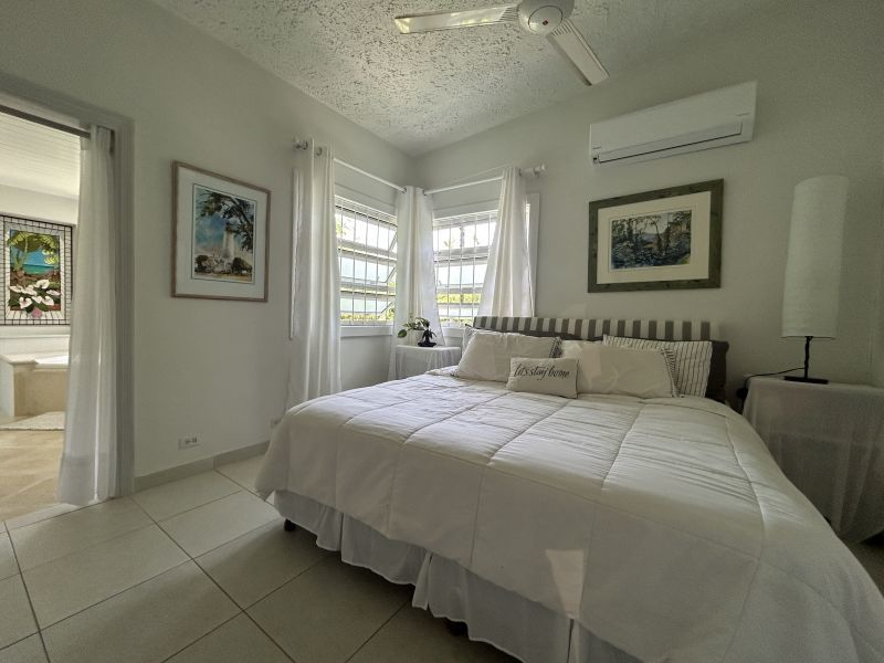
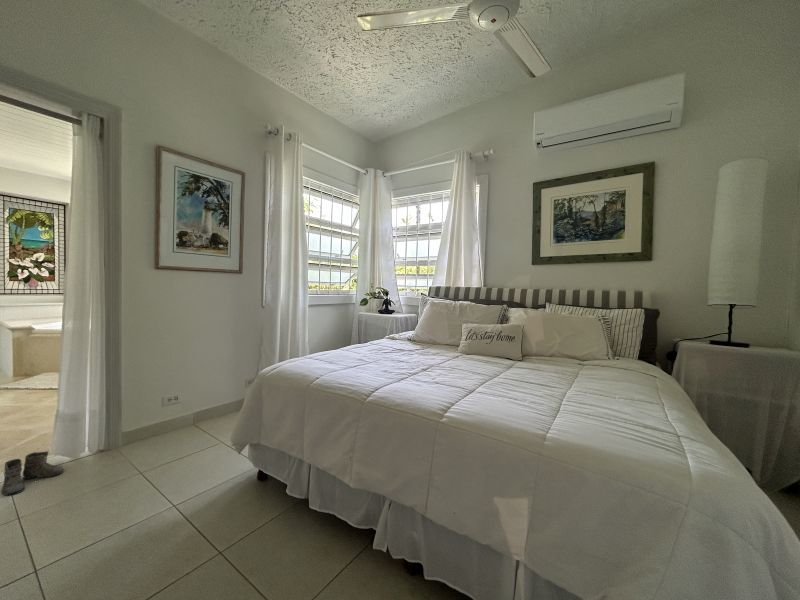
+ boots [0,450,64,497]
